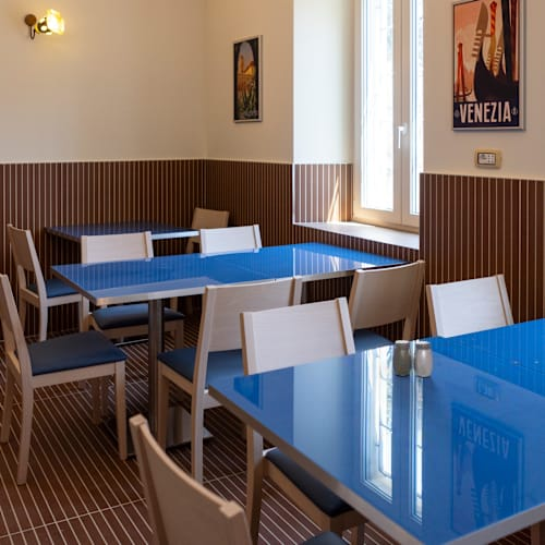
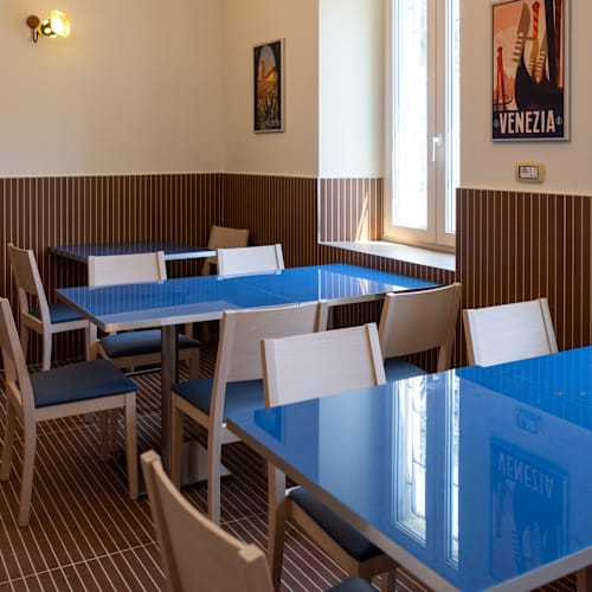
- salt and pepper shaker [391,339,434,377]
